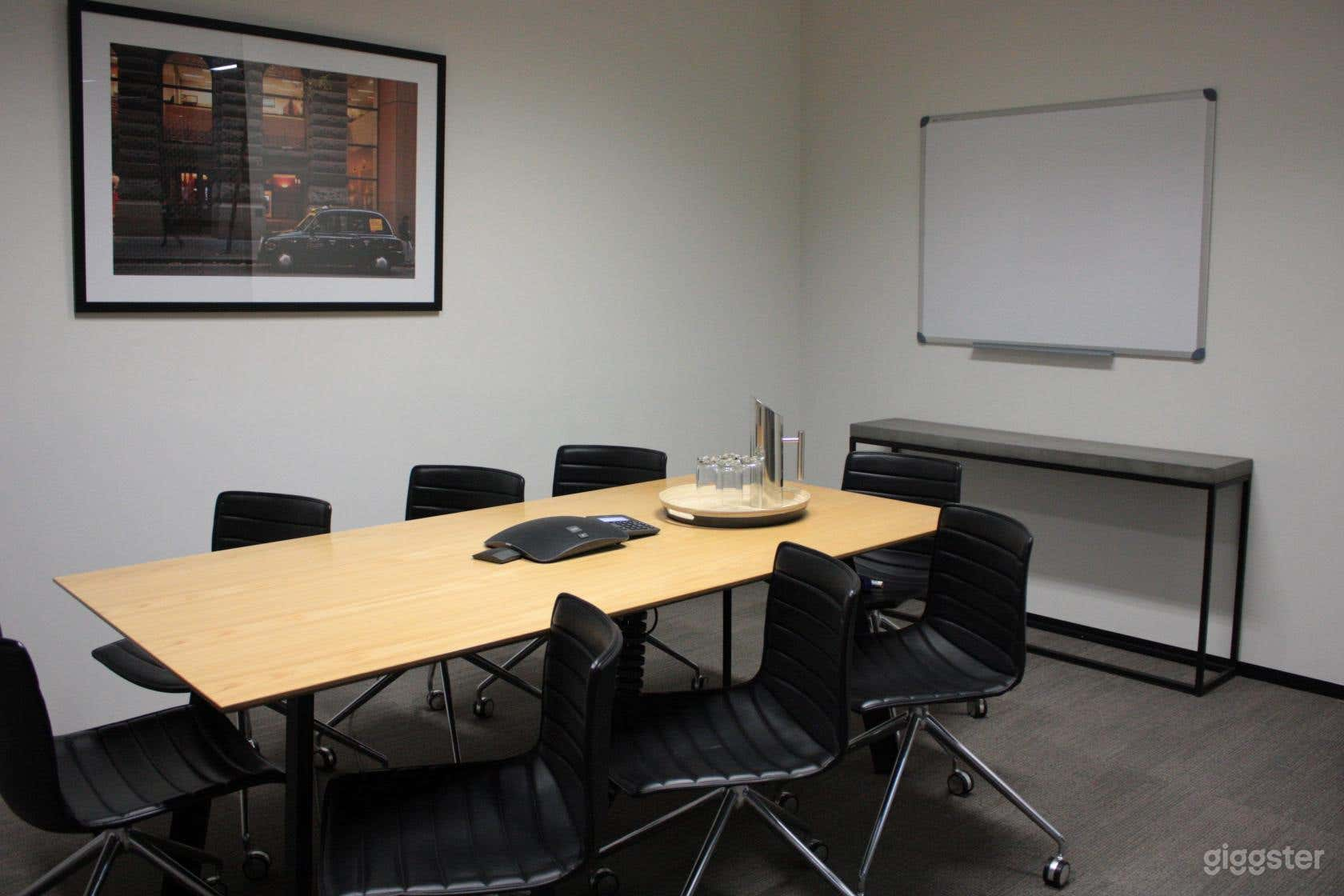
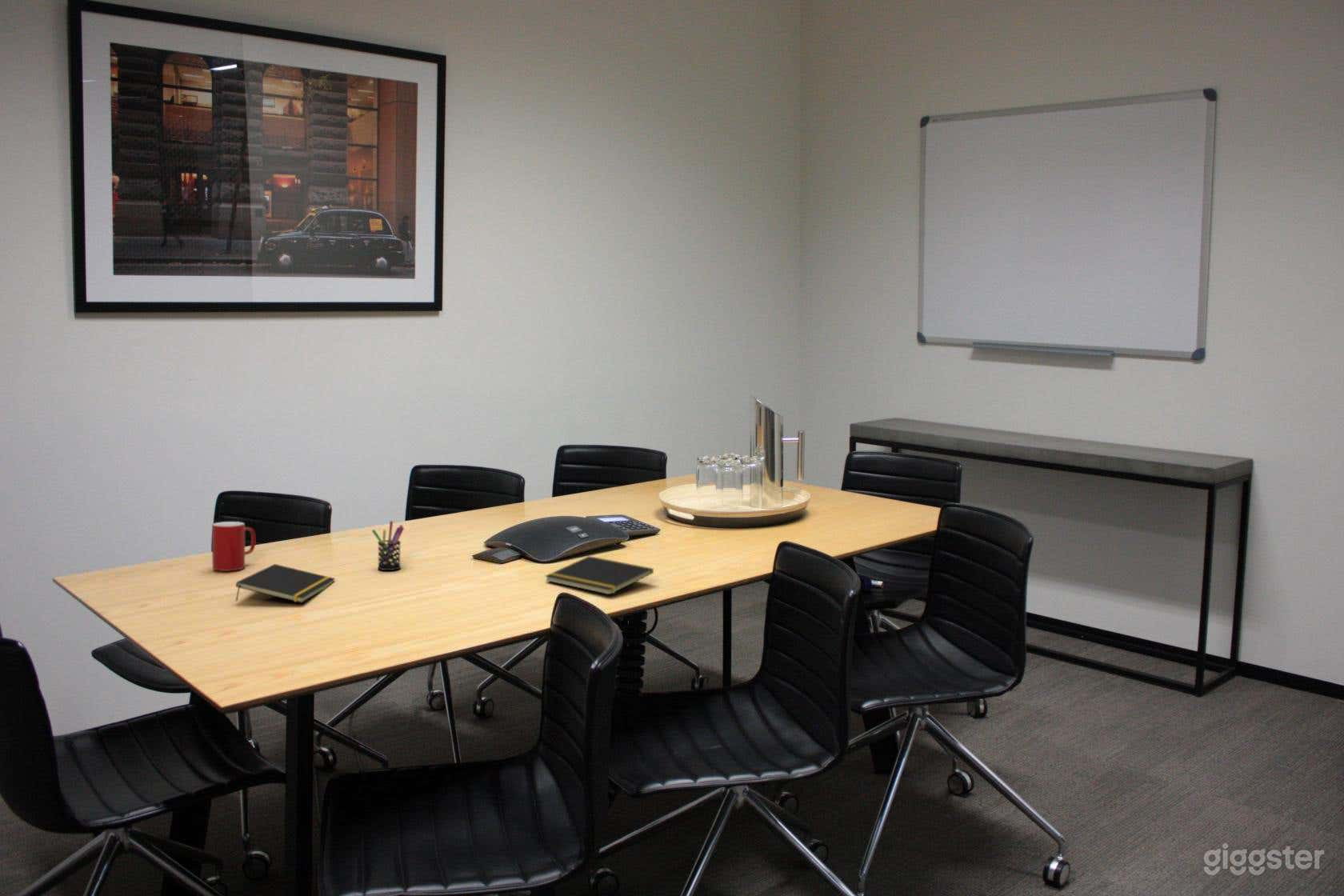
+ cup [211,521,256,572]
+ pen holder [371,520,405,571]
+ notepad [235,563,336,603]
+ notepad [544,555,654,595]
